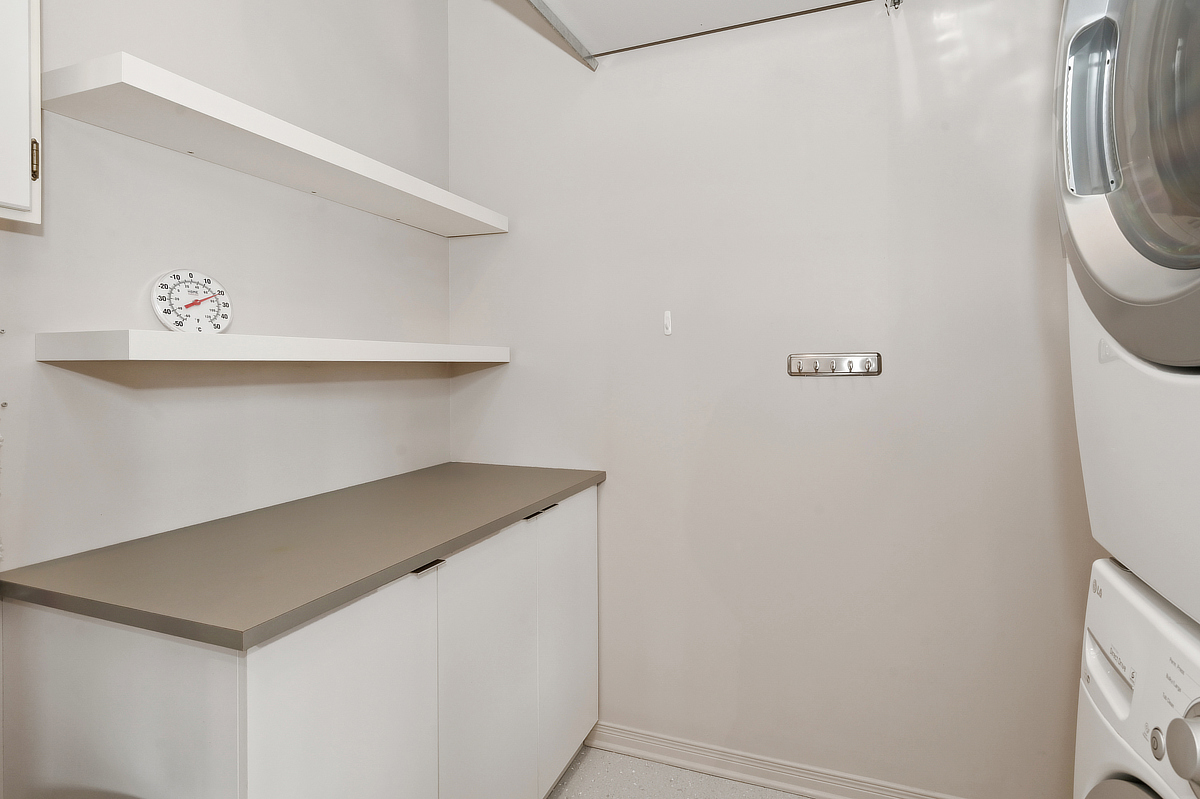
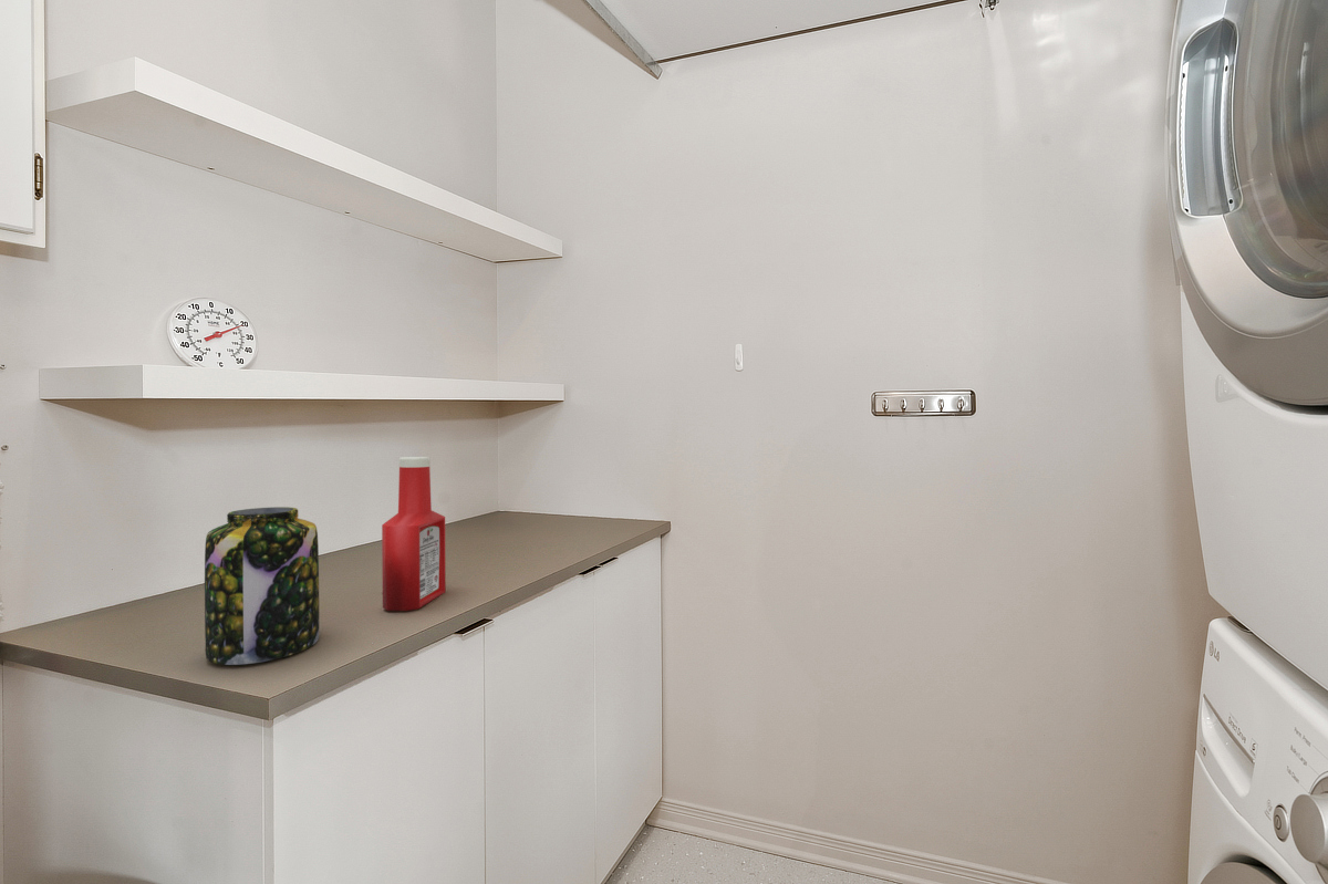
+ jar [204,506,320,666]
+ soap bottle [381,456,447,612]
